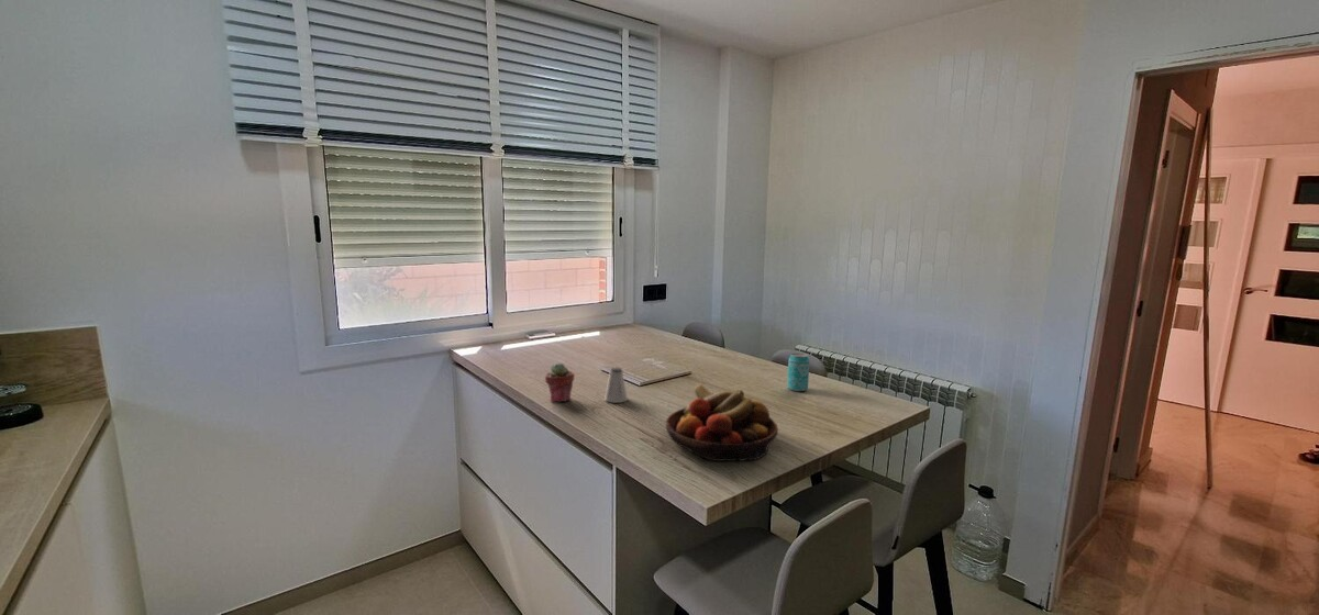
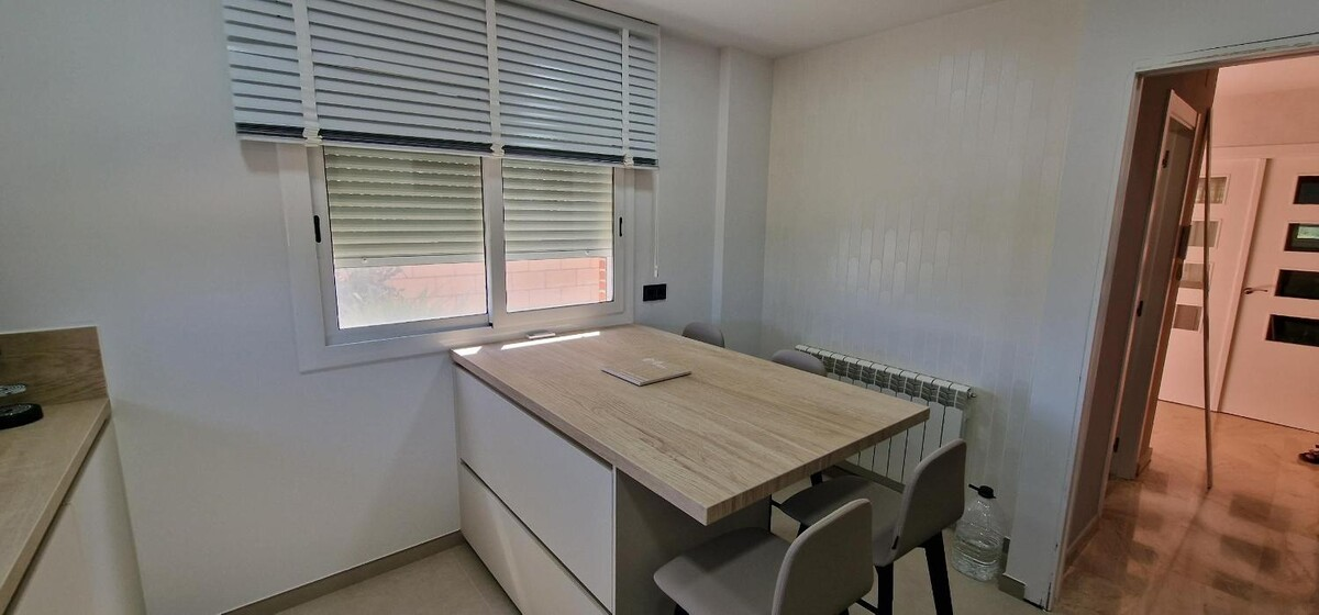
- potted succulent [544,362,576,403]
- beverage can [786,353,810,392]
- fruit bowl [665,382,779,462]
- saltshaker [603,367,629,404]
